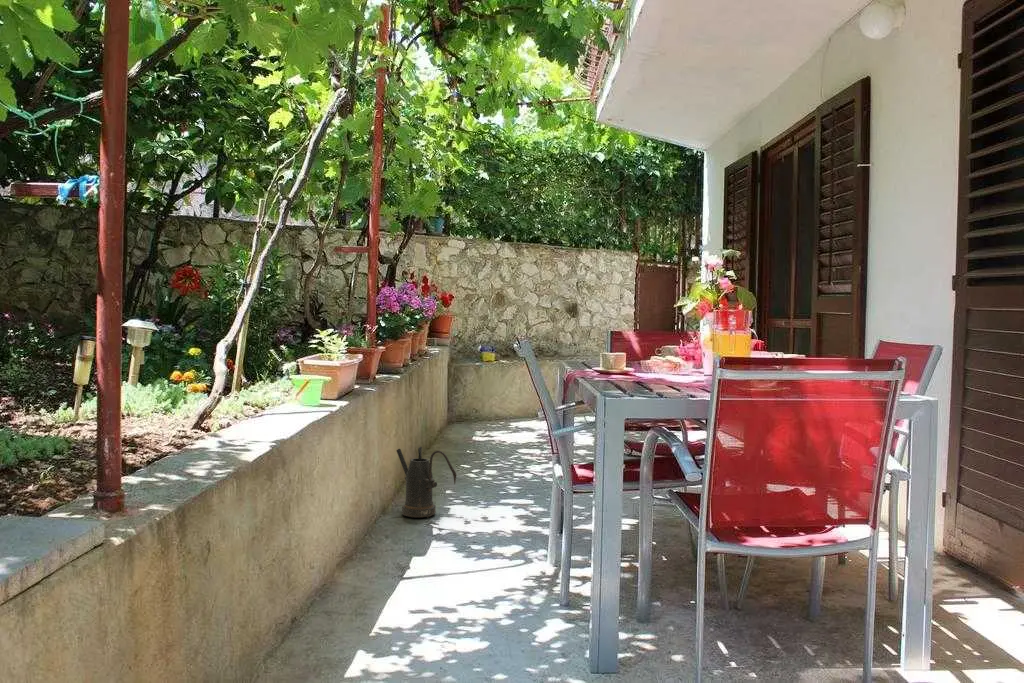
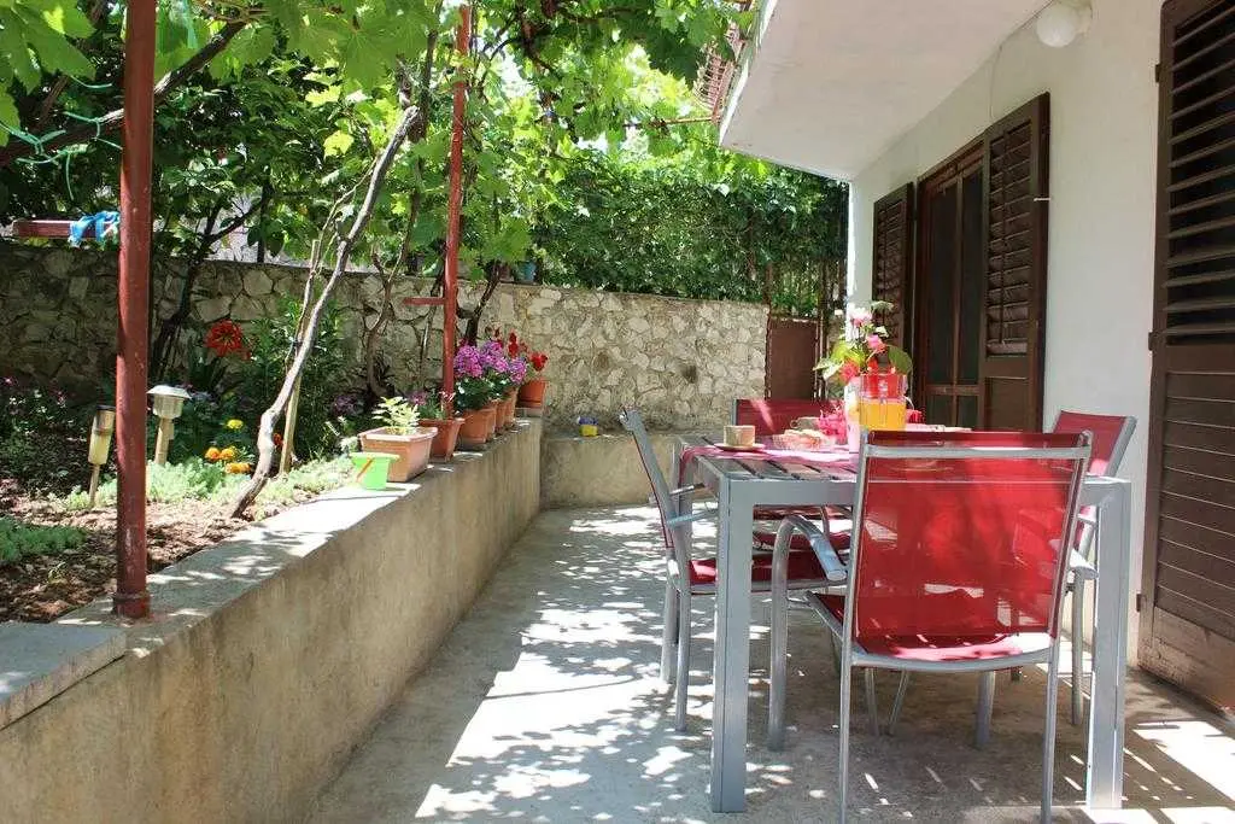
- watering can [395,446,458,519]
